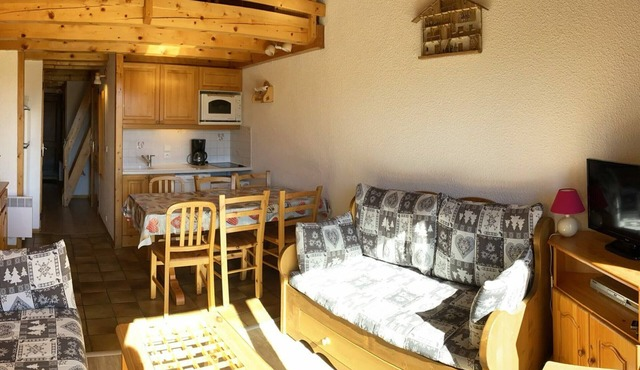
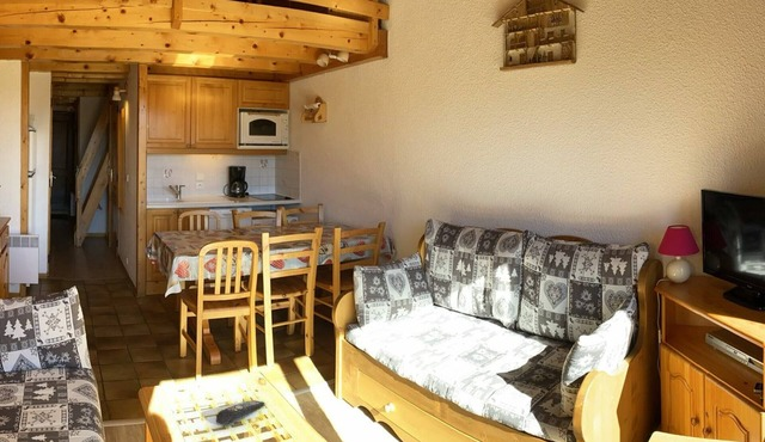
+ remote control [215,399,265,425]
